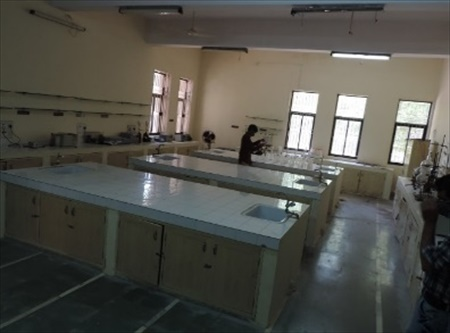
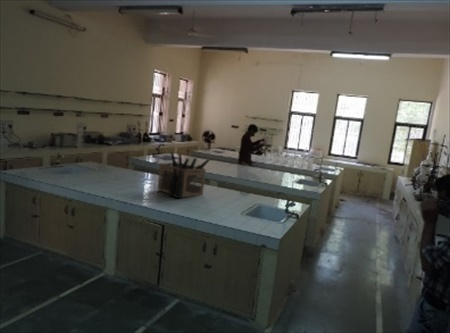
+ bottle crate [156,151,211,199]
